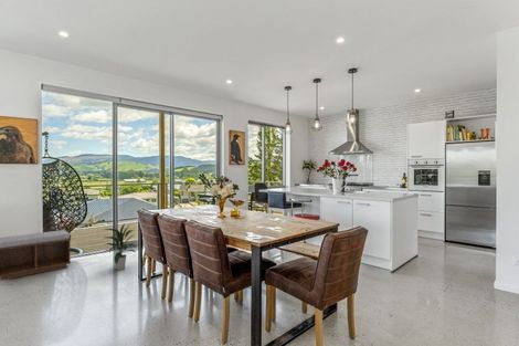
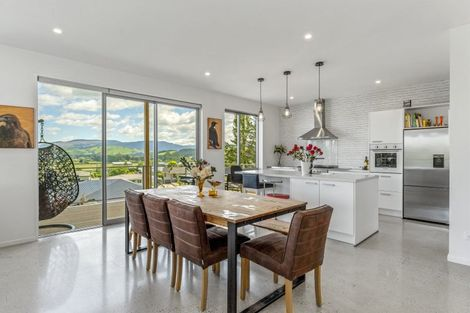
- bench [0,229,72,281]
- indoor plant [102,222,137,271]
